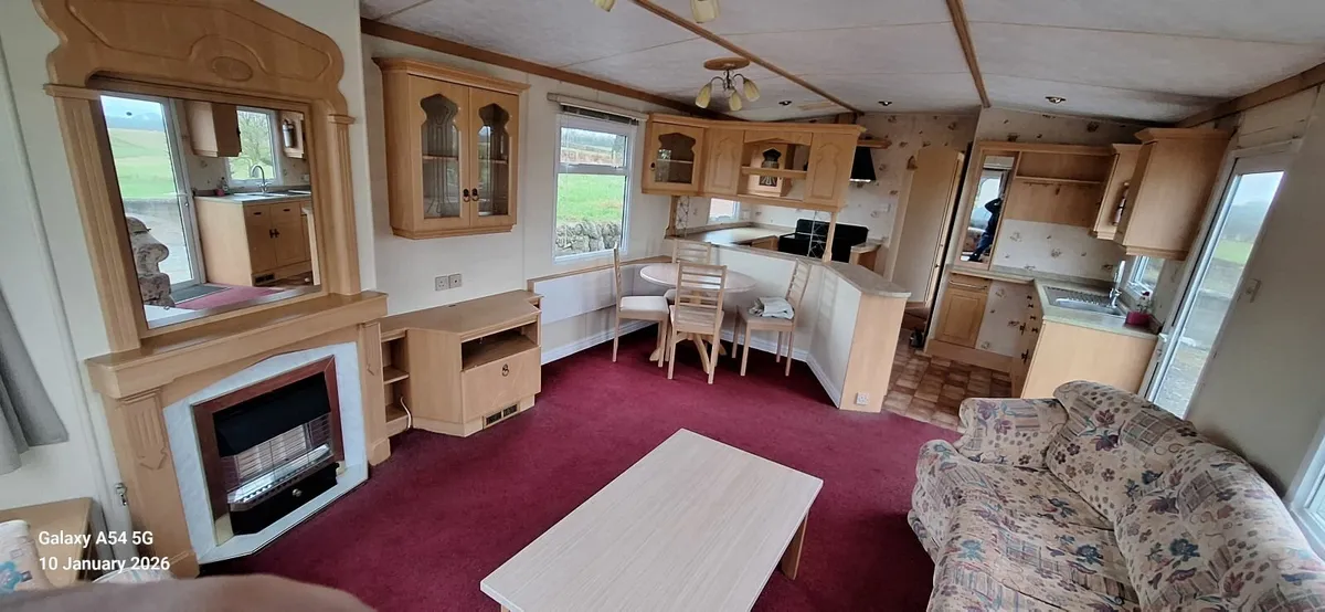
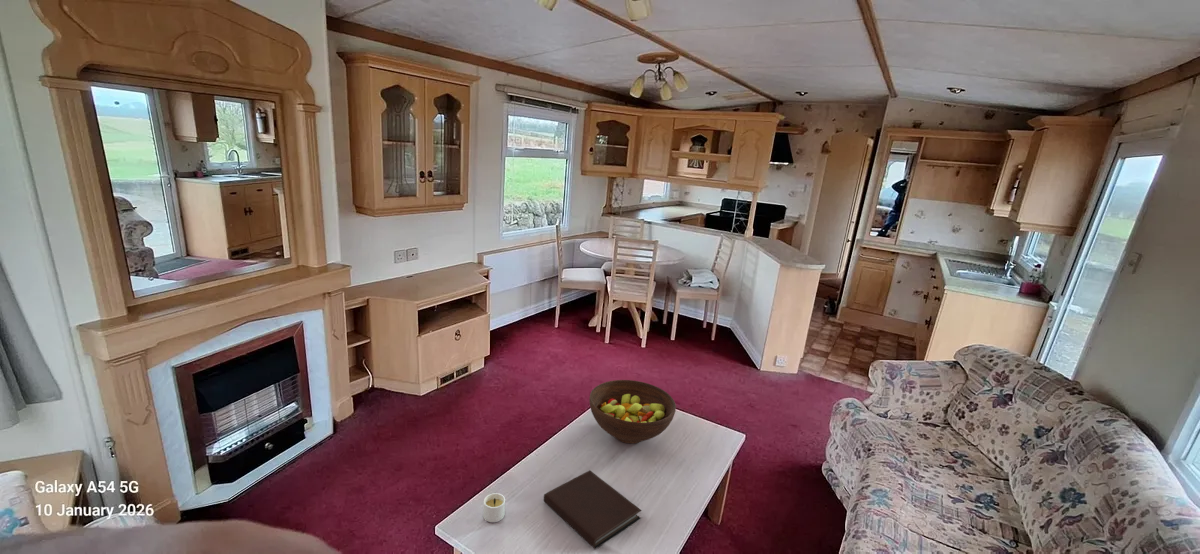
+ candle [482,492,506,523]
+ notebook [543,469,643,550]
+ fruit bowl [588,379,677,444]
